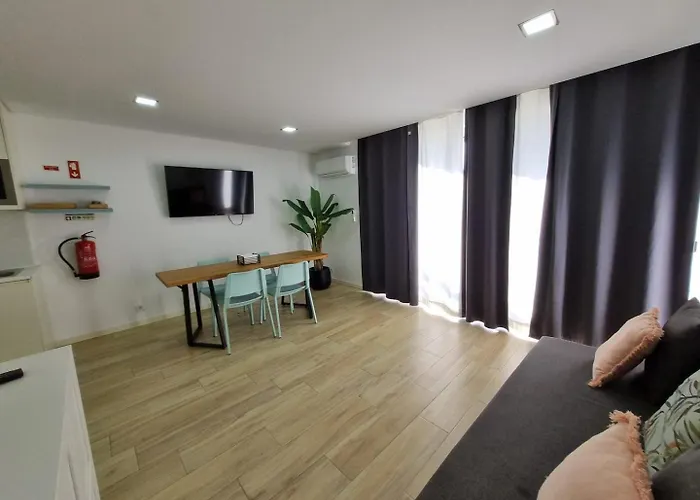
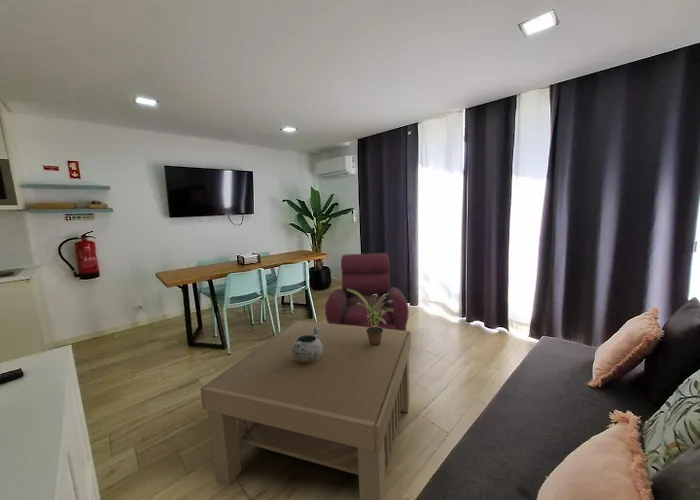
+ potted plant [347,289,393,346]
+ armchair [324,252,410,331]
+ coffee table [199,320,412,500]
+ decorative bowl [291,327,323,362]
